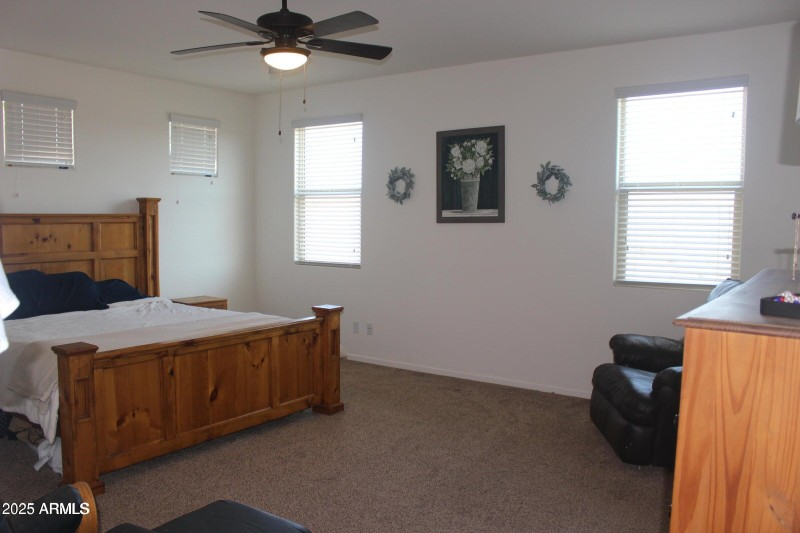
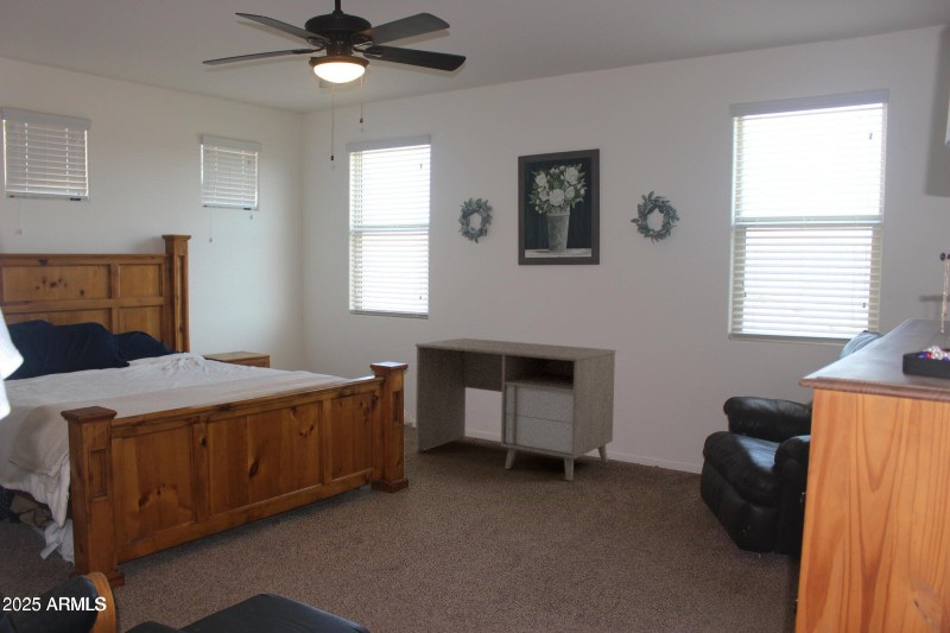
+ desk [414,337,618,482]
